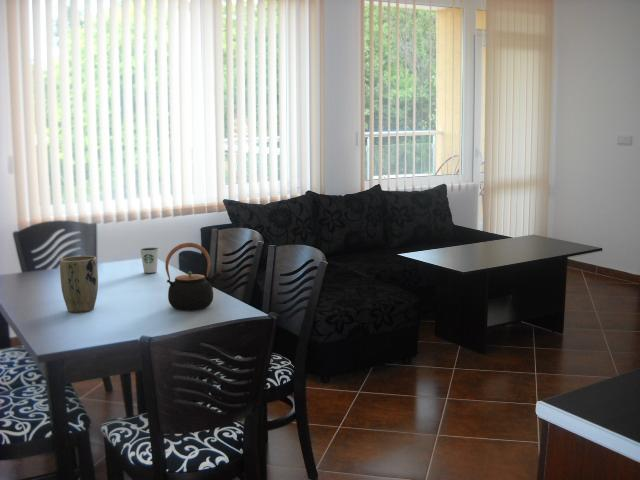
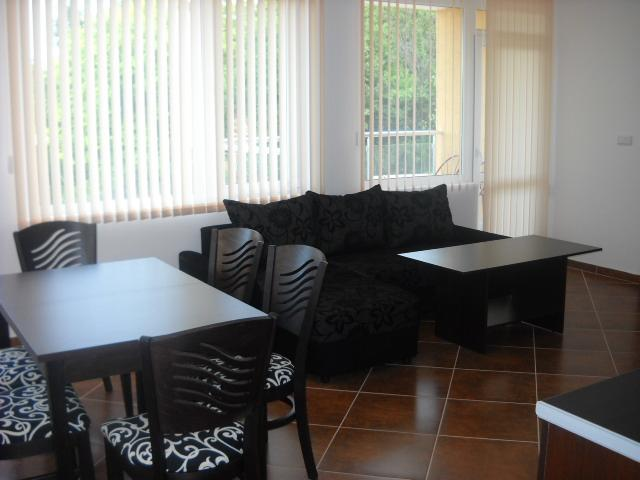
- teapot [164,242,223,312]
- plant pot [59,255,99,313]
- dixie cup [139,247,160,274]
